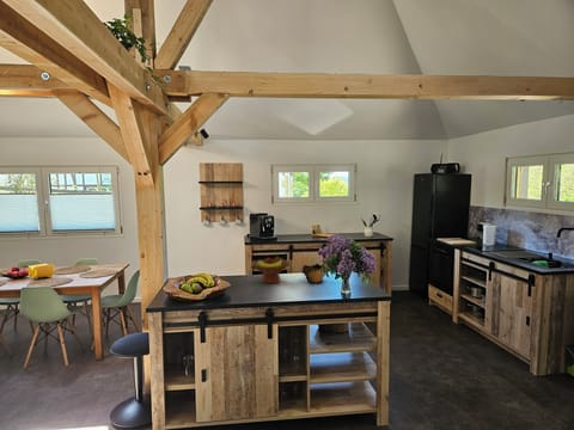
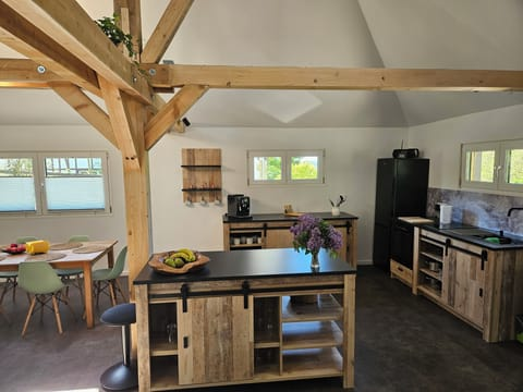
- fruit bowl [250,256,291,284]
- decorative bowl [300,263,325,284]
